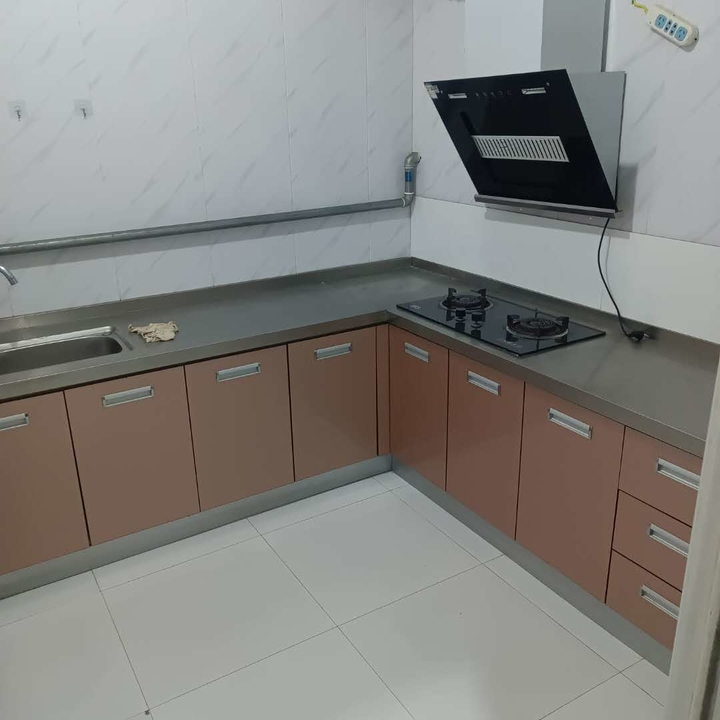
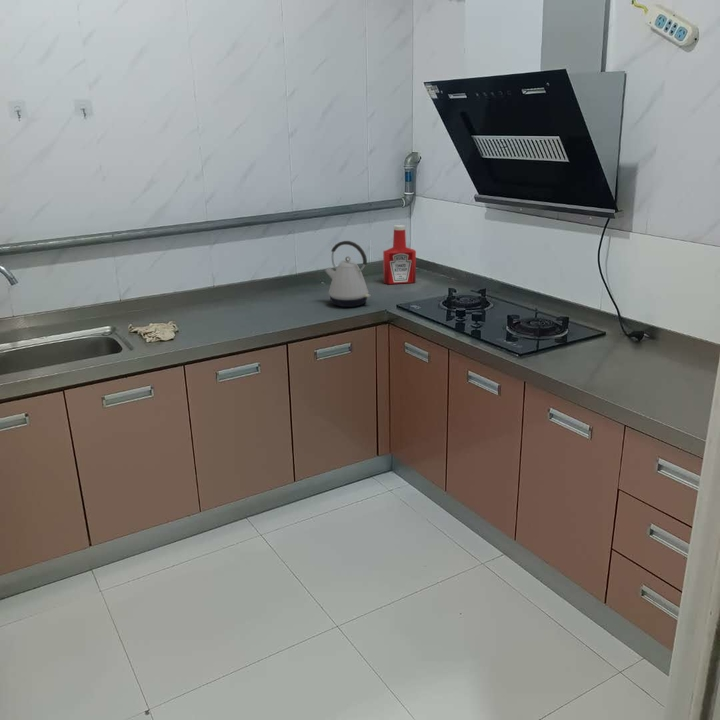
+ soap bottle [382,224,417,285]
+ kettle [324,240,371,308]
